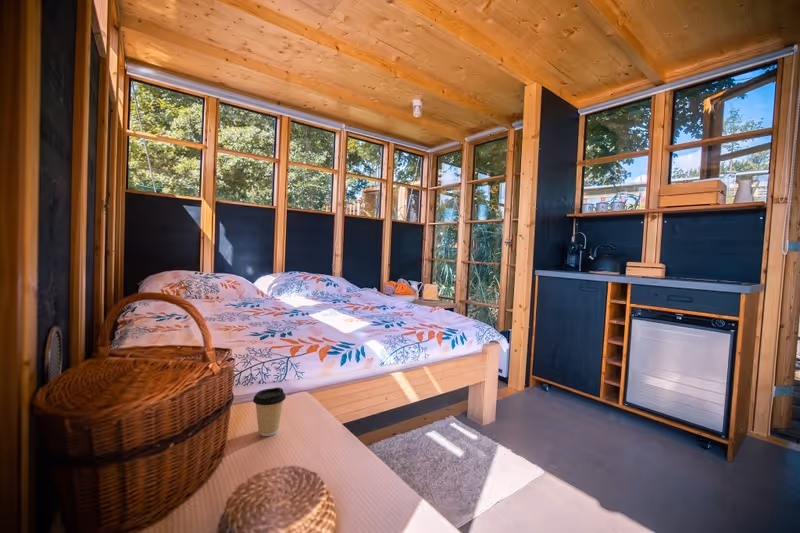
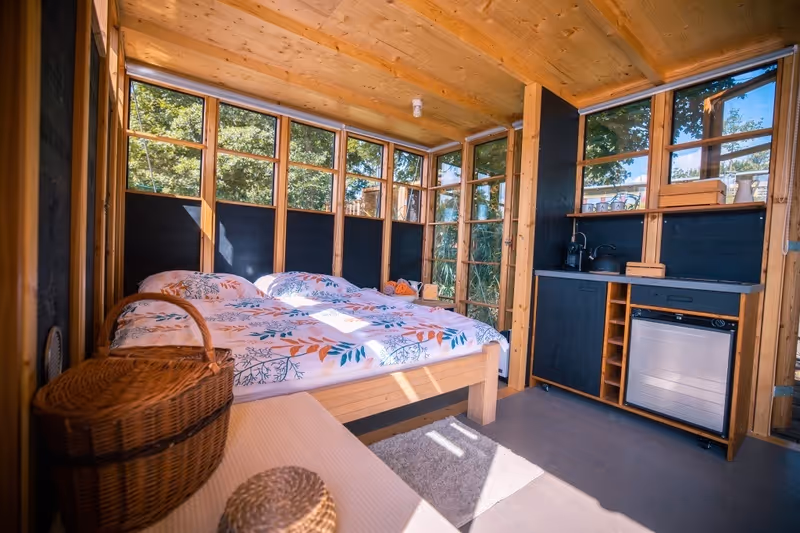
- coffee cup [252,387,287,437]
